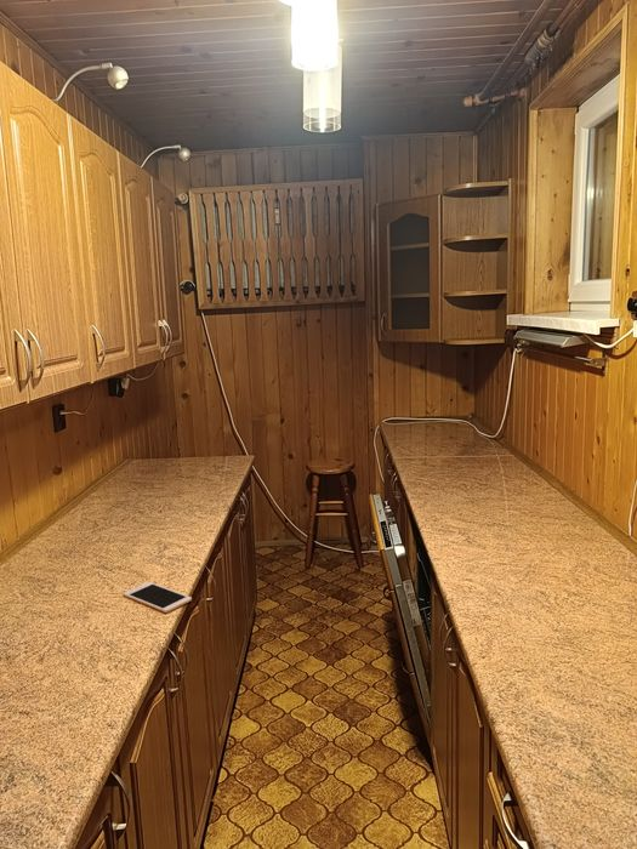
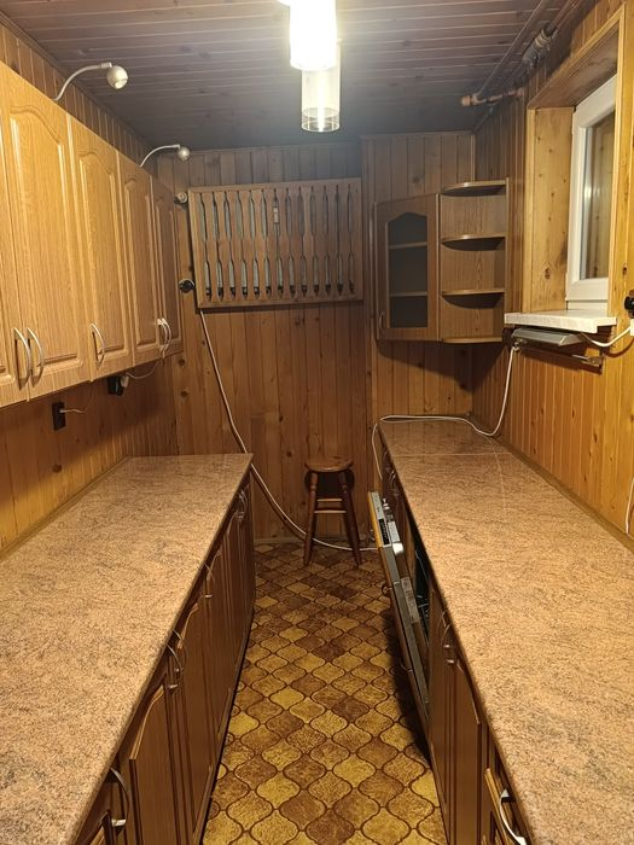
- cell phone [121,581,193,614]
